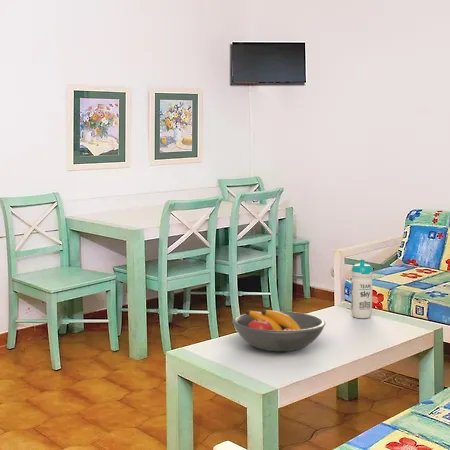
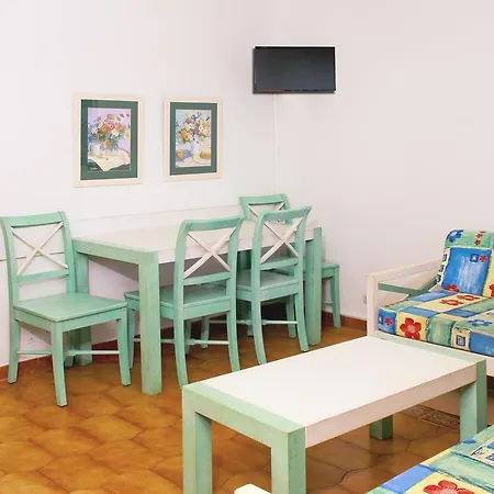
- water bottle [350,258,374,319]
- fruit bowl [231,309,327,352]
